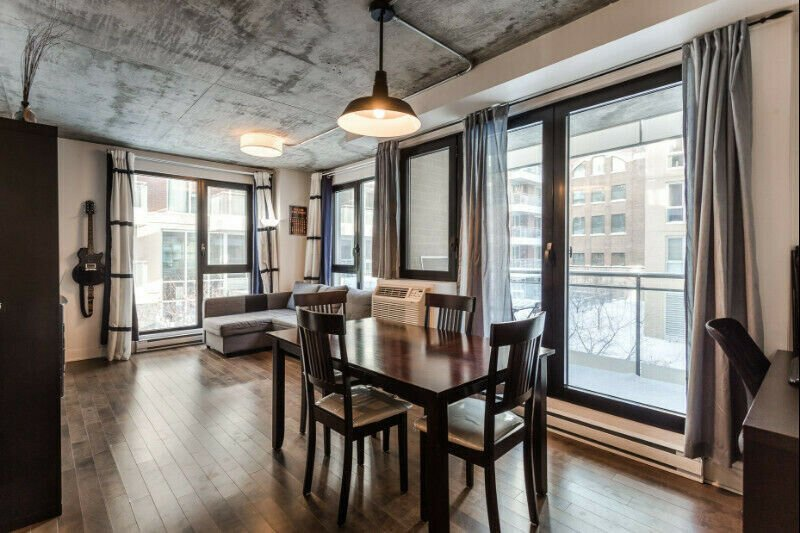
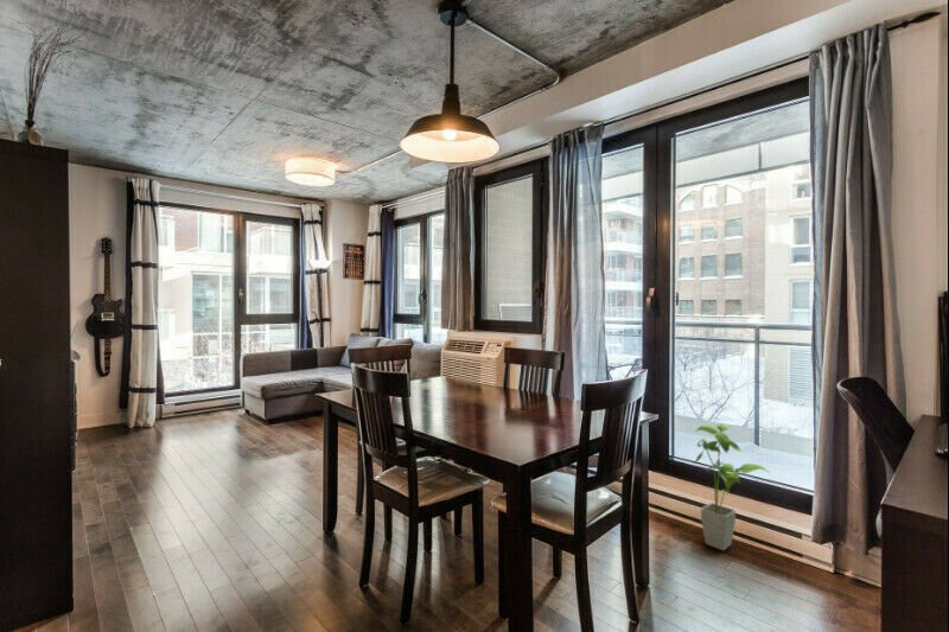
+ house plant [694,423,771,551]
